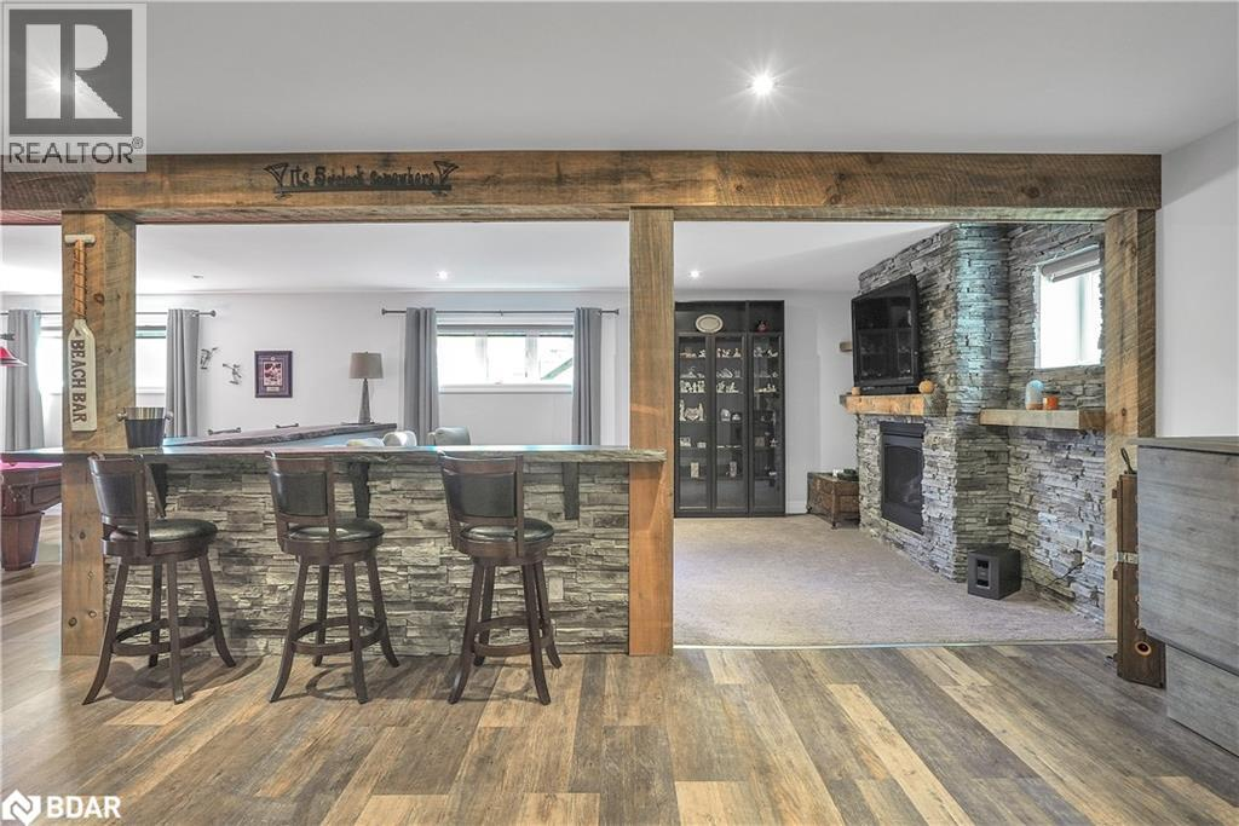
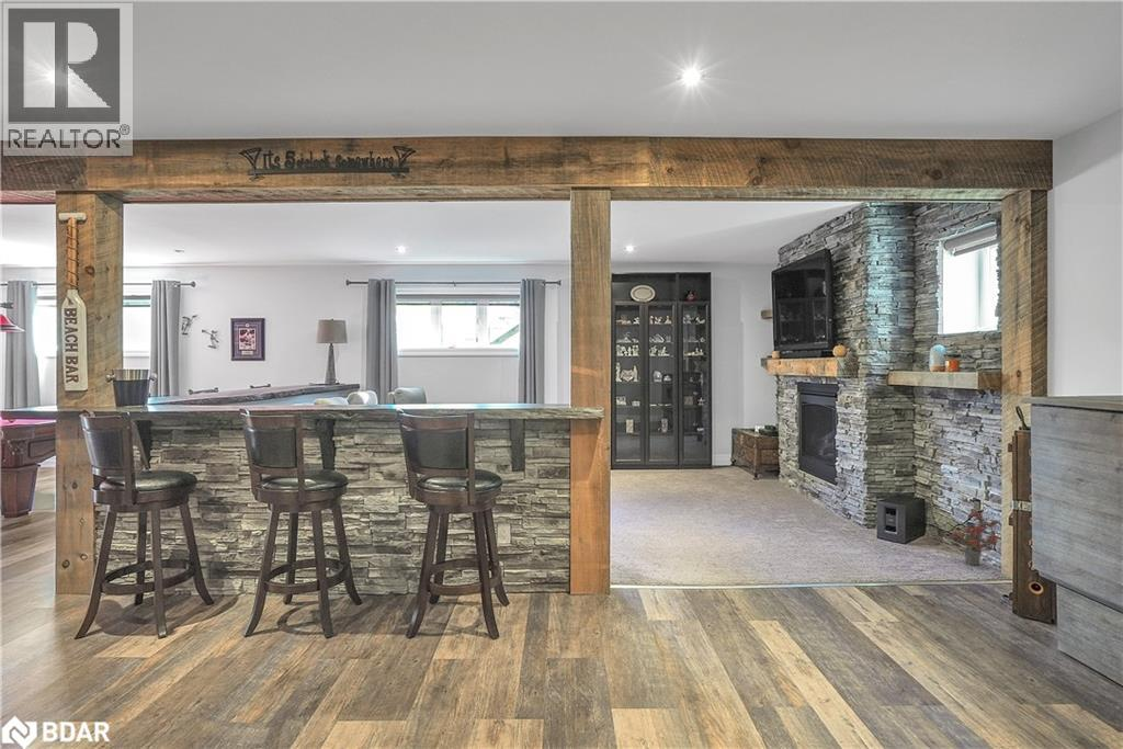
+ potted plant [943,502,1001,566]
